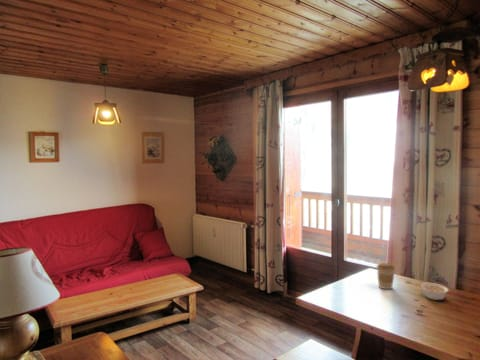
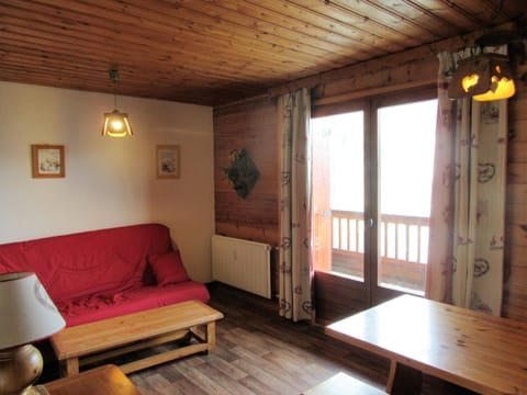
- coffee cup [376,262,396,290]
- legume [419,282,450,301]
